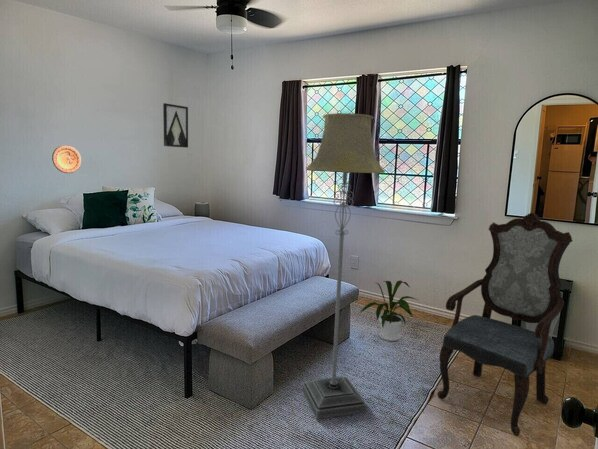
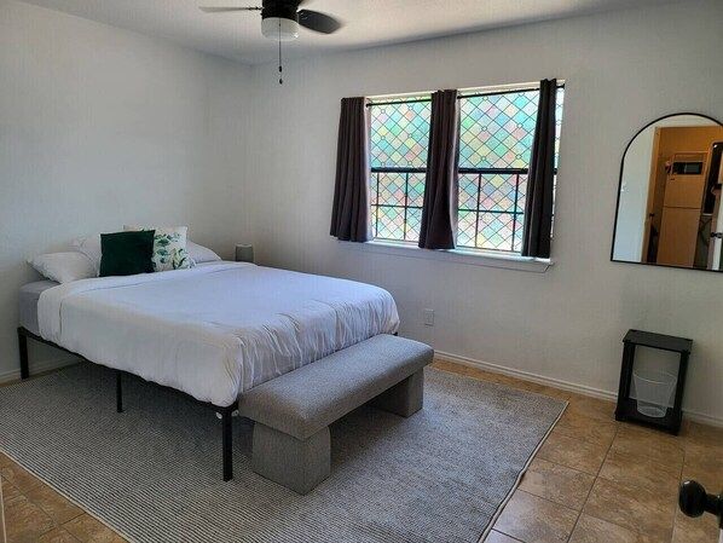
- floor lamp [301,112,386,420]
- house plant [358,279,418,342]
- armchair [436,212,574,437]
- decorative plate [51,144,82,174]
- wall art [162,102,189,149]
